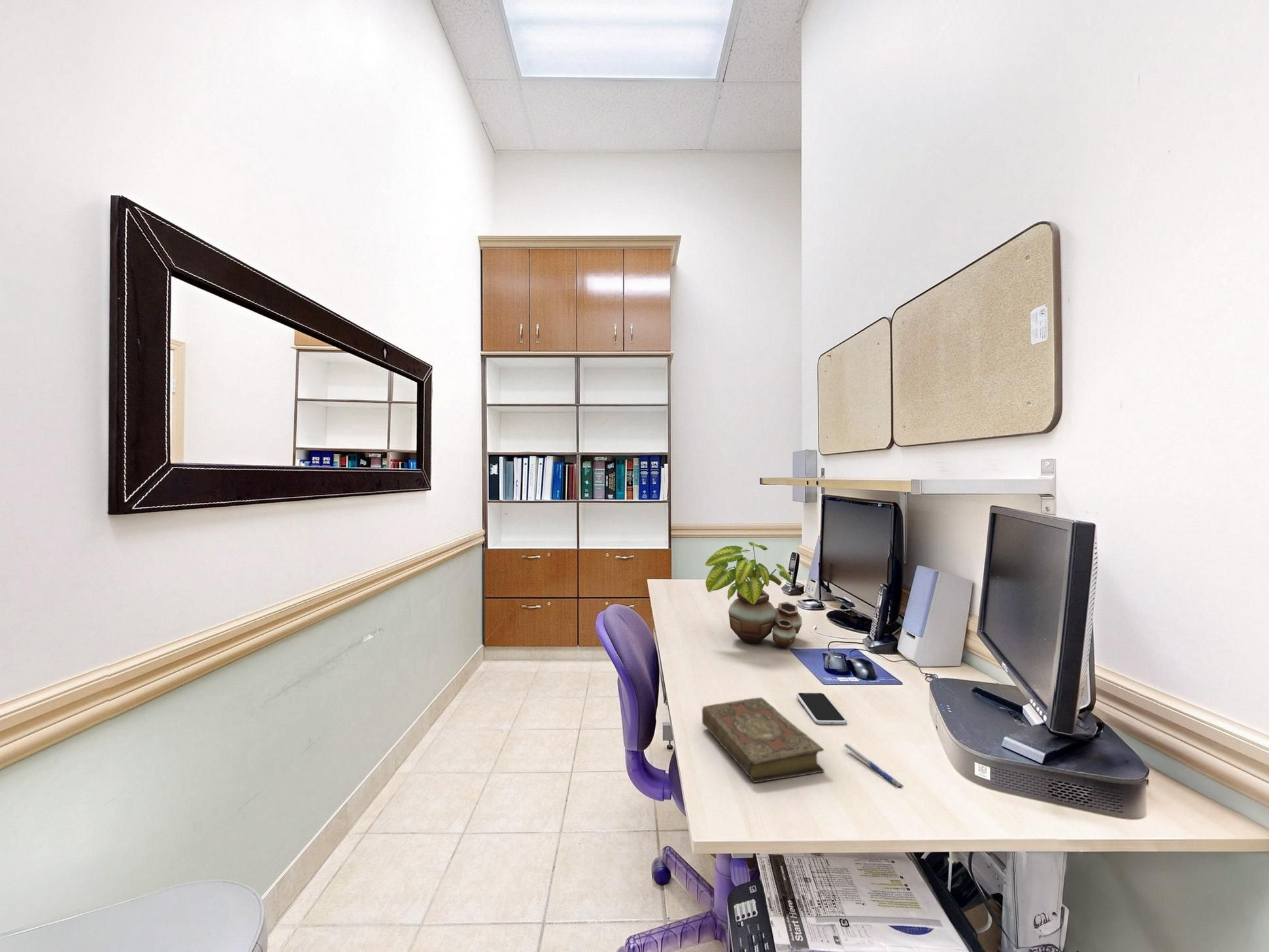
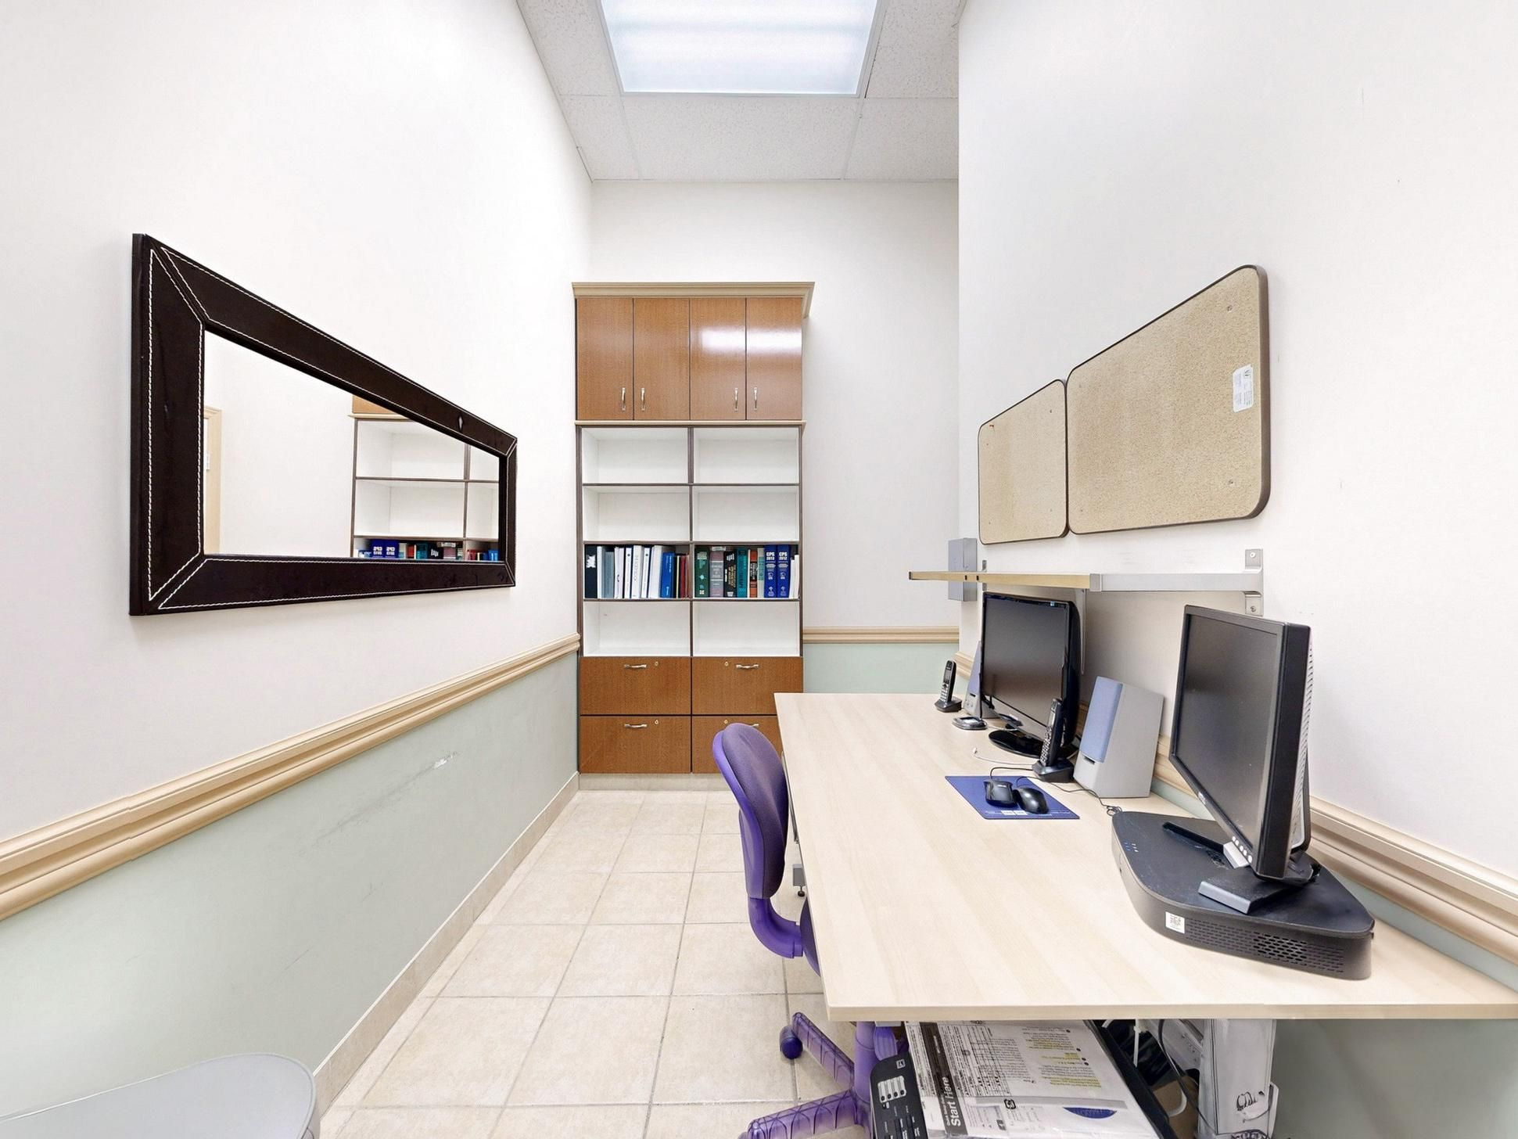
- potted plant [705,541,802,649]
- pen [842,743,905,789]
- smartphone [796,692,847,725]
- book [702,697,825,783]
